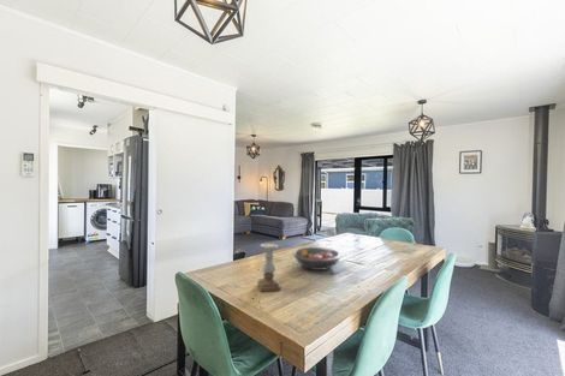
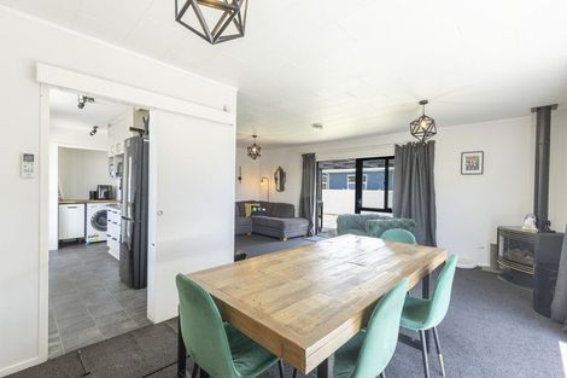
- candle holder [256,241,281,293]
- fruit bowl [292,246,343,271]
